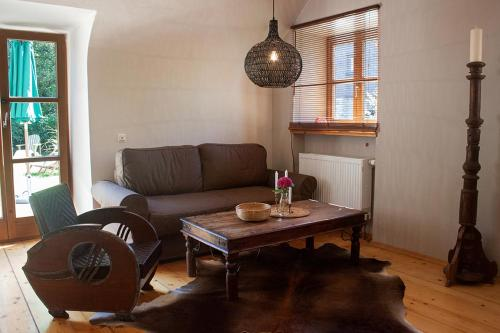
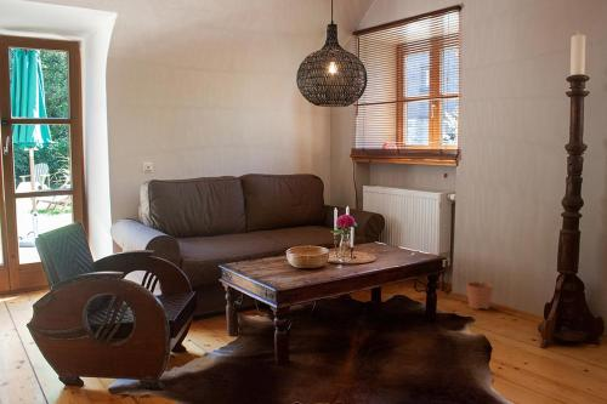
+ plant pot [466,272,494,311]
